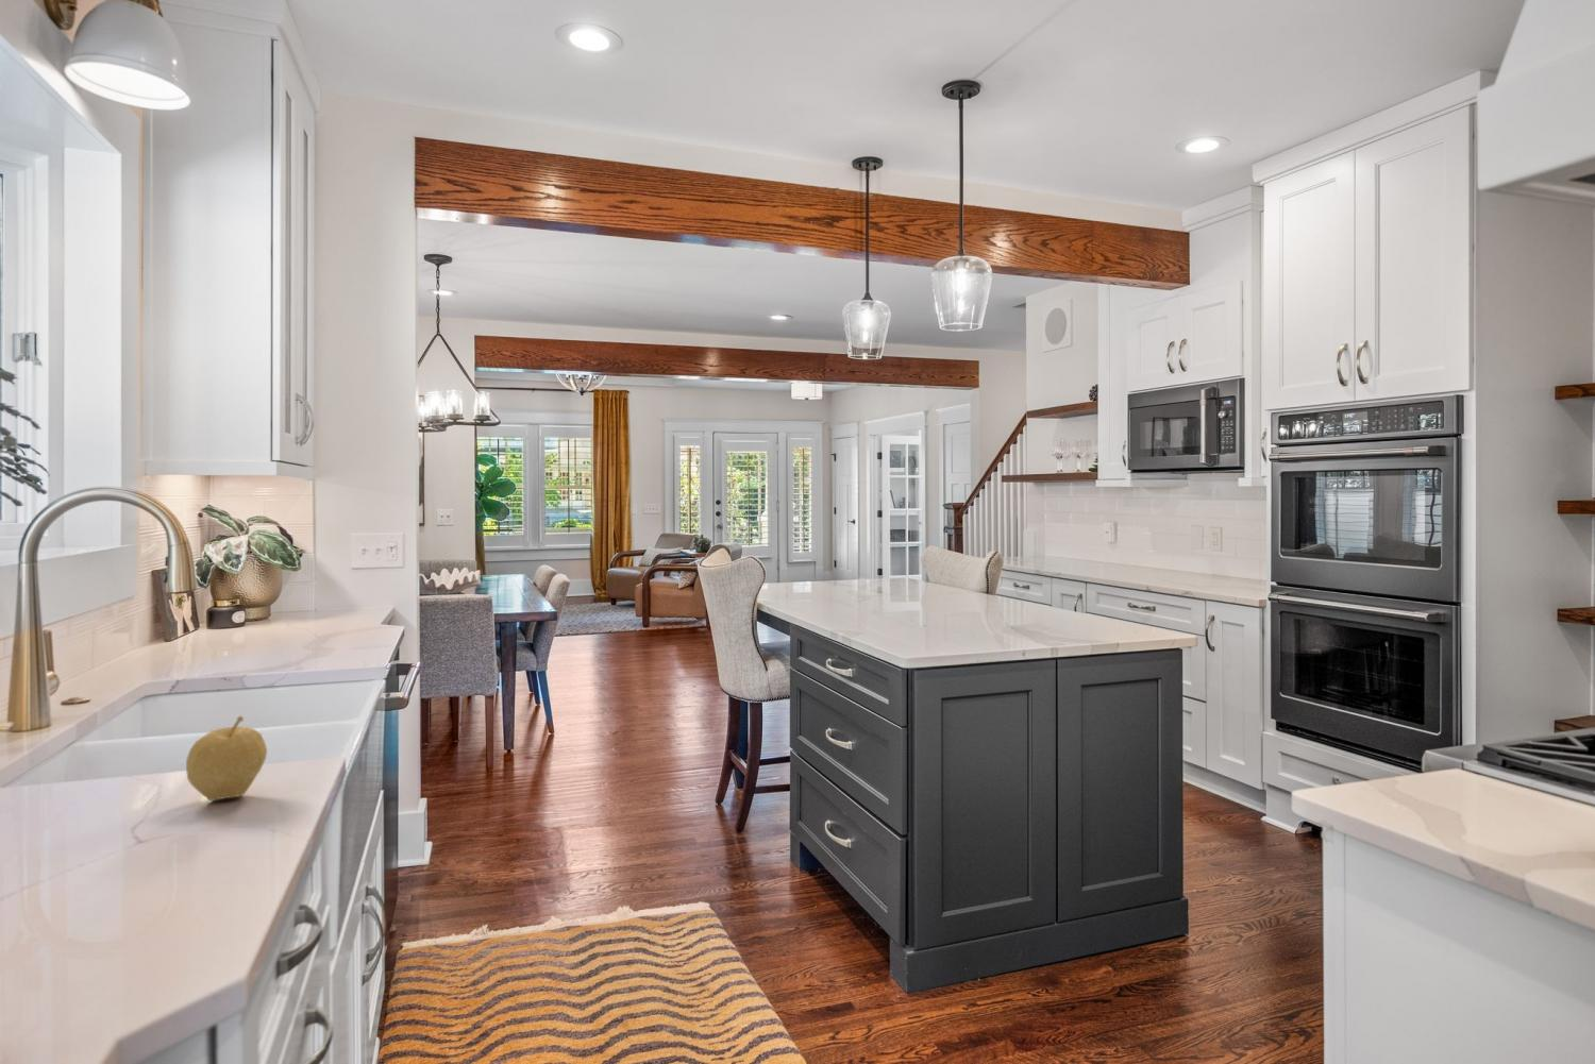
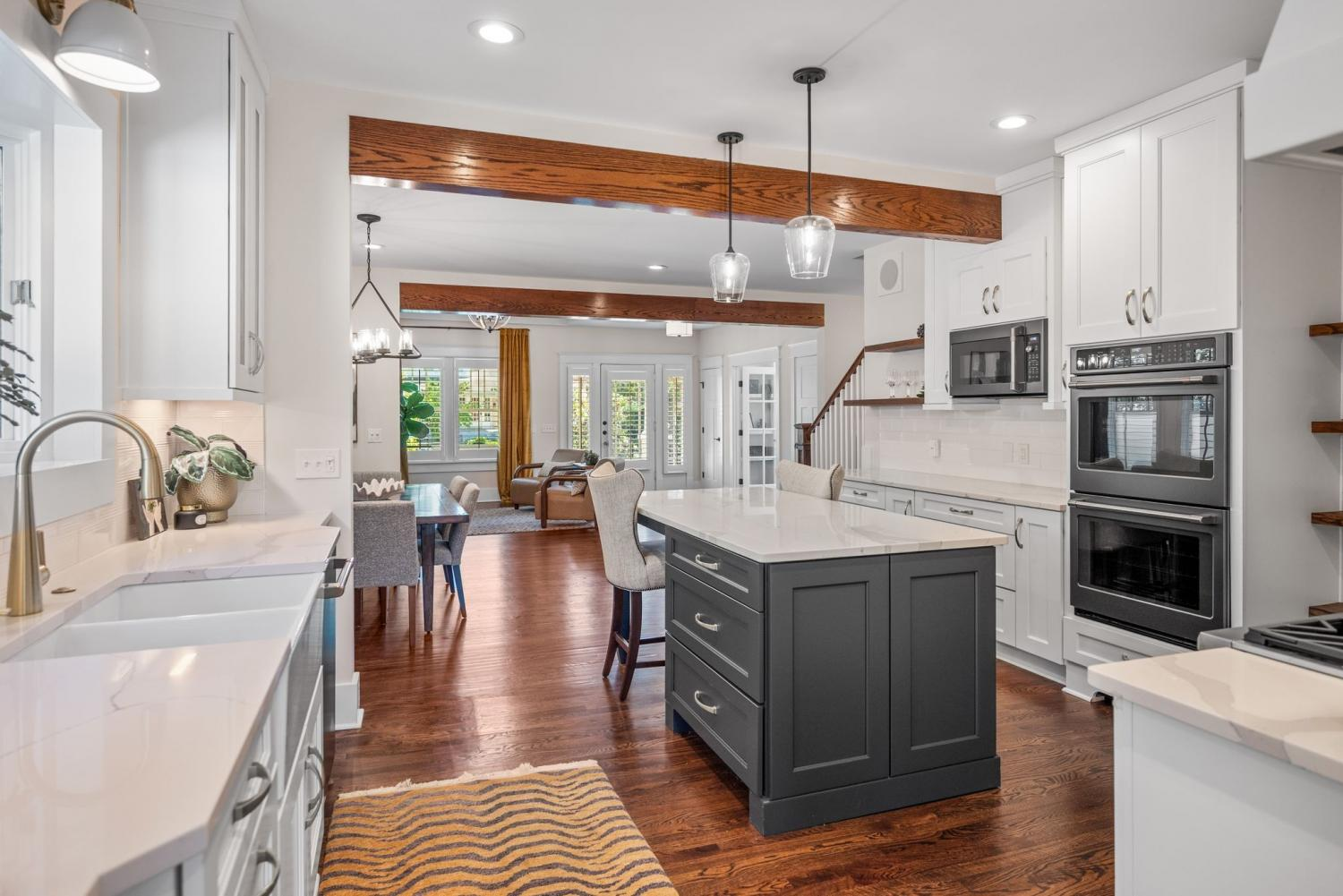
- fruit [185,715,268,802]
